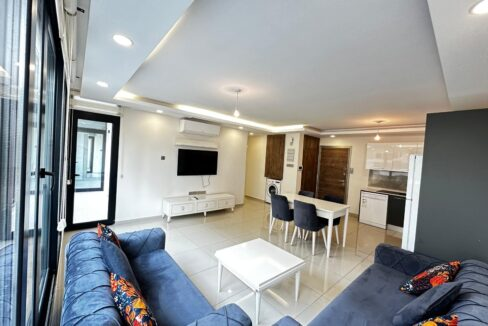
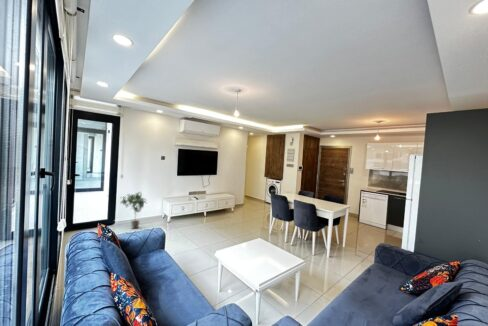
+ potted plant [119,191,148,230]
